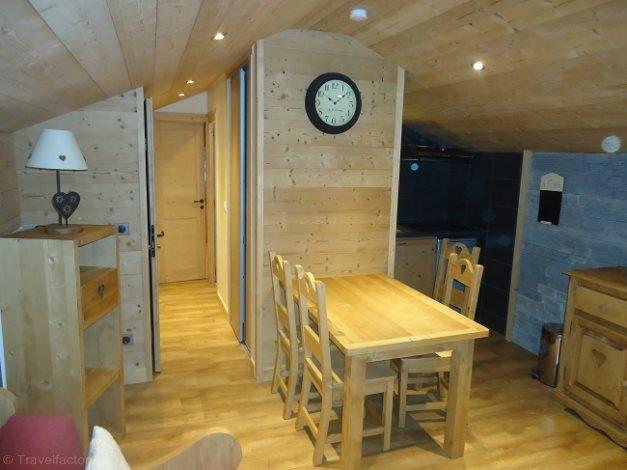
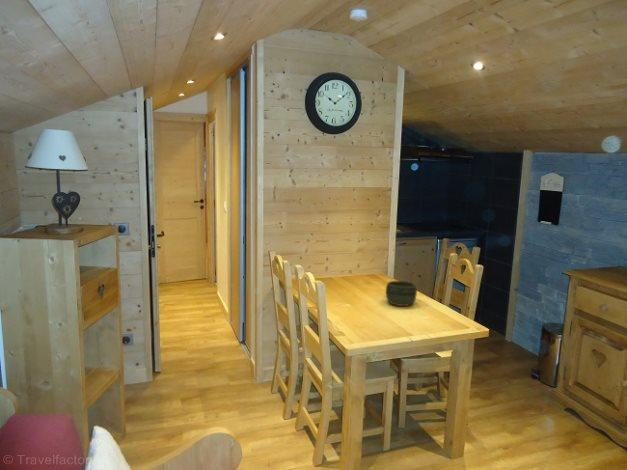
+ bowl [385,280,418,307]
